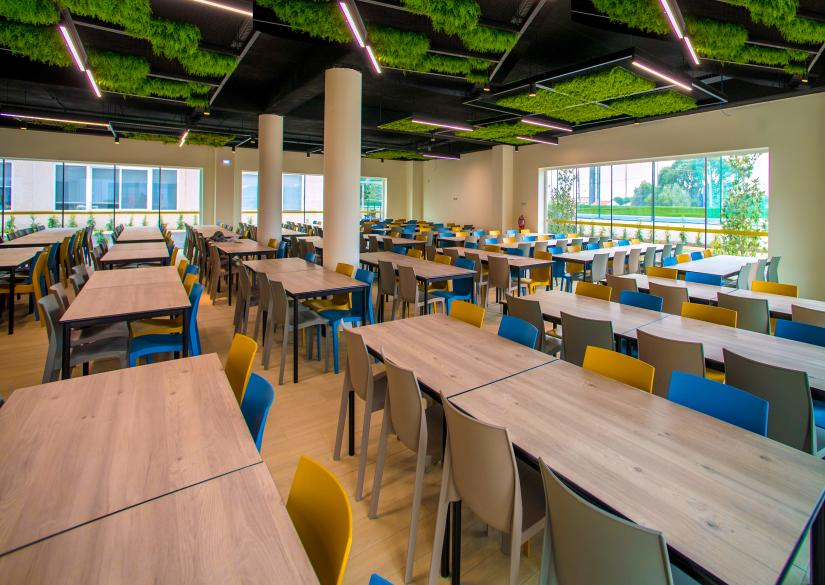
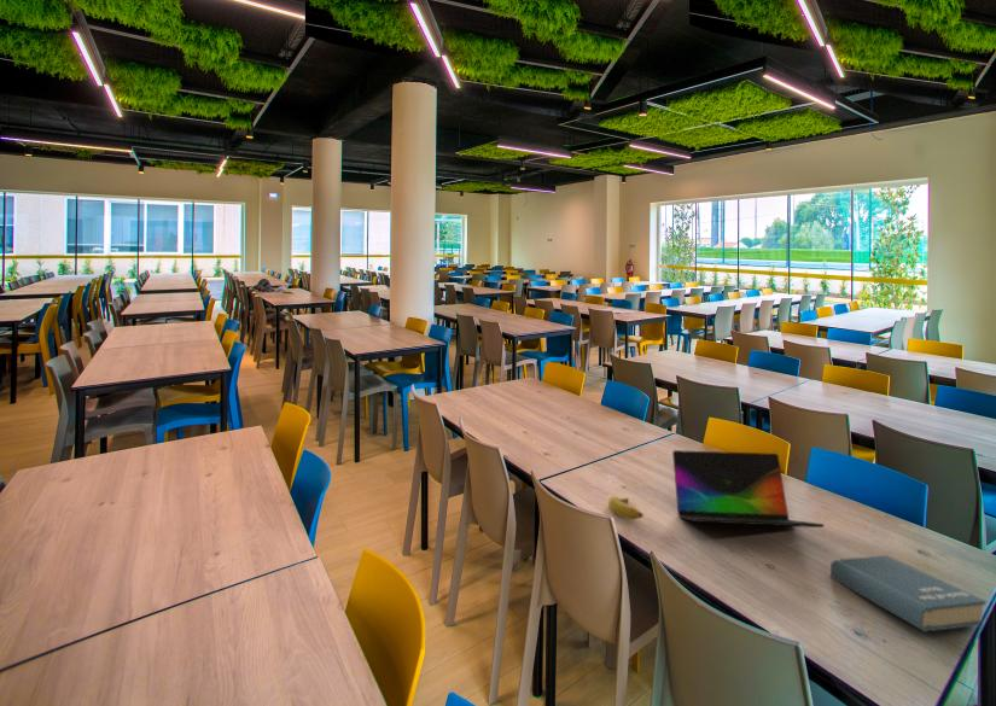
+ book [829,554,988,632]
+ banana [607,496,645,520]
+ laptop [671,449,825,529]
